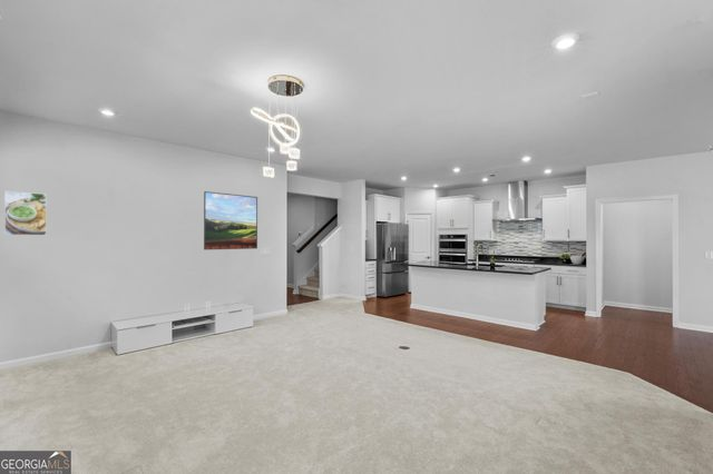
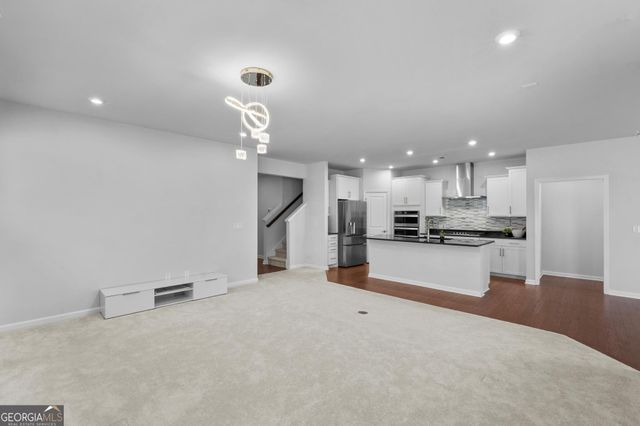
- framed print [3,190,48,236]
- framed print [203,190,258,250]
